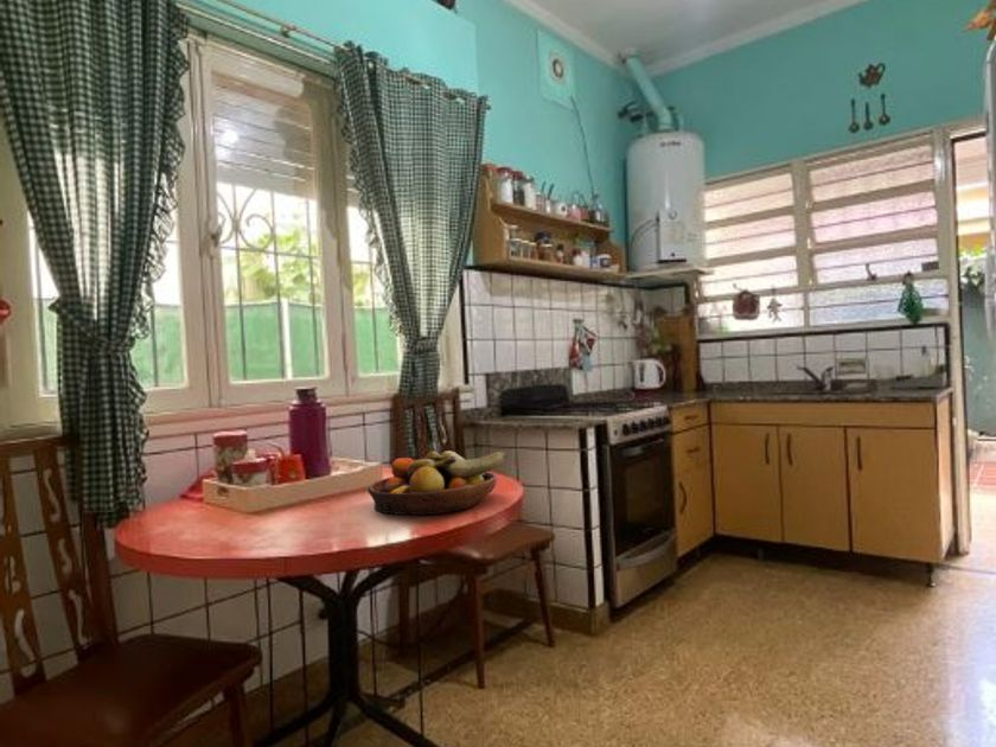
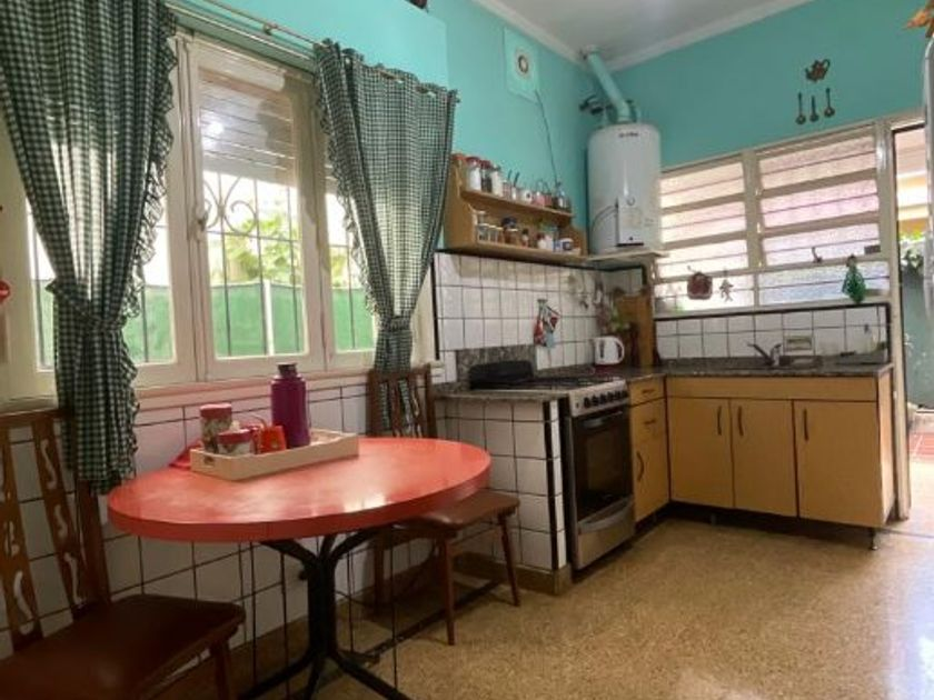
- fruit bowl [366,449,509,516]
